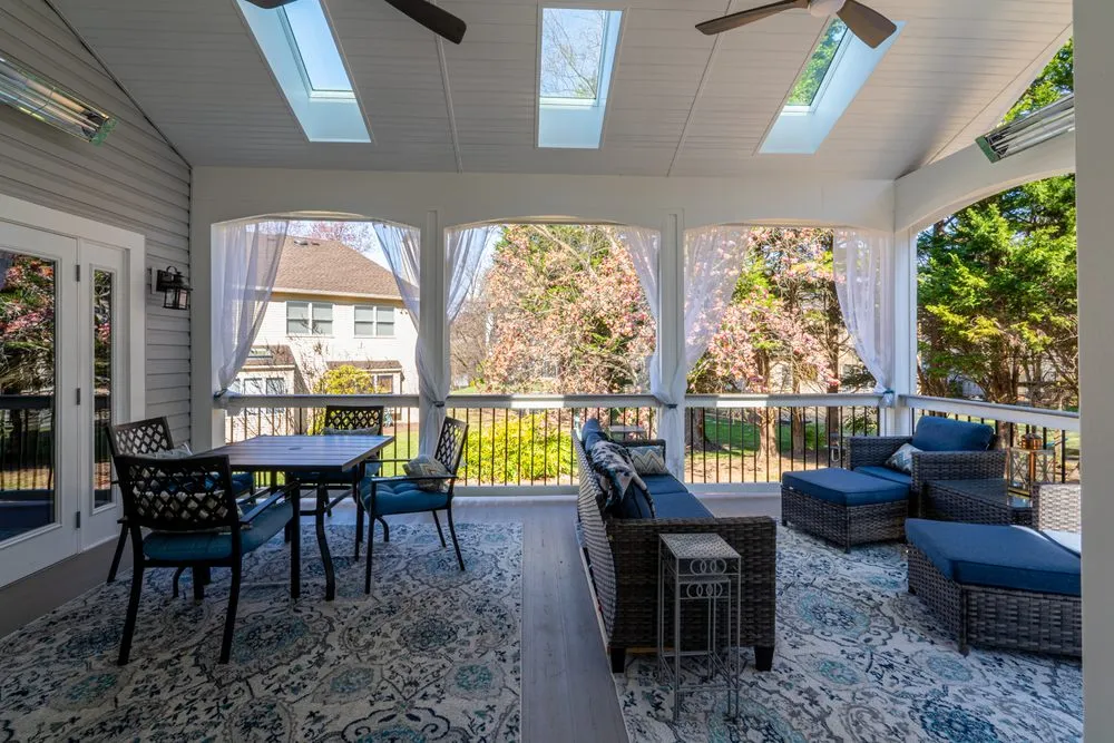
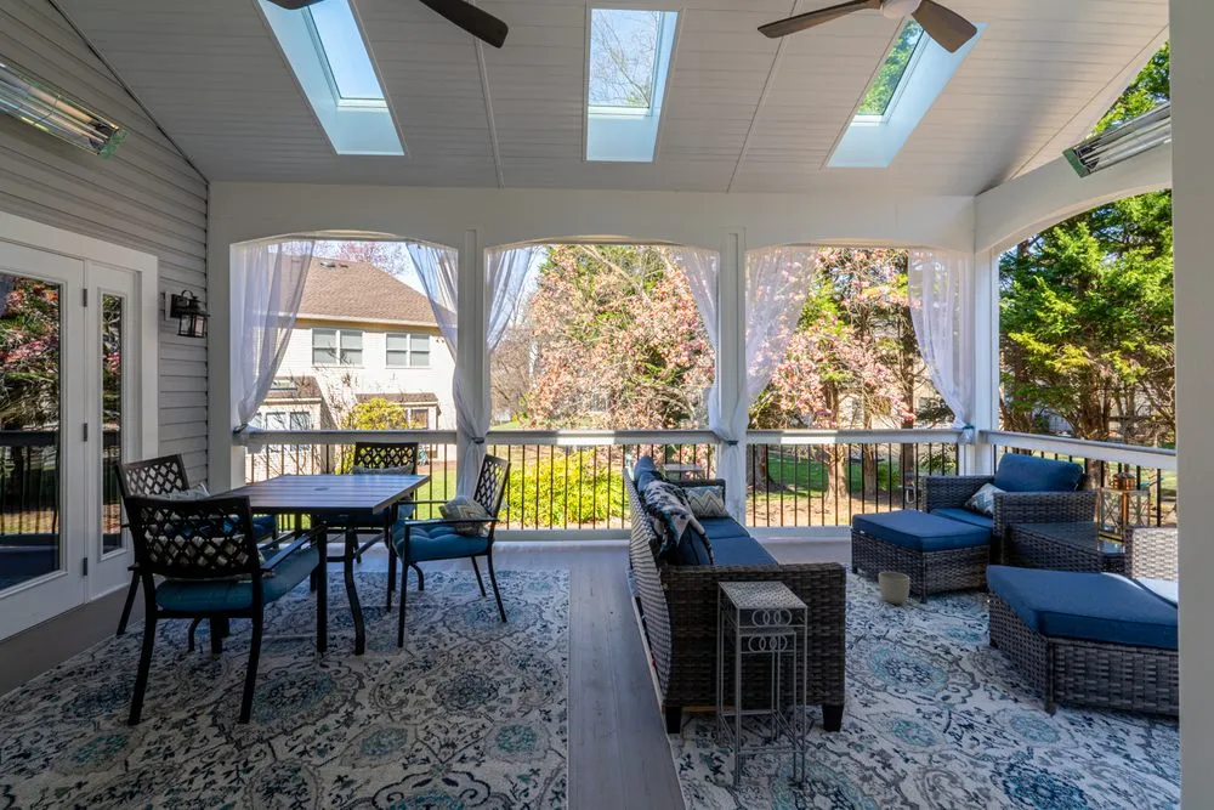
+ planter [878,571,912,605]
